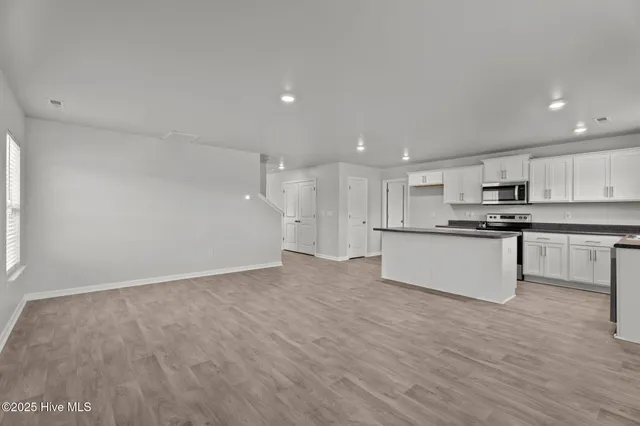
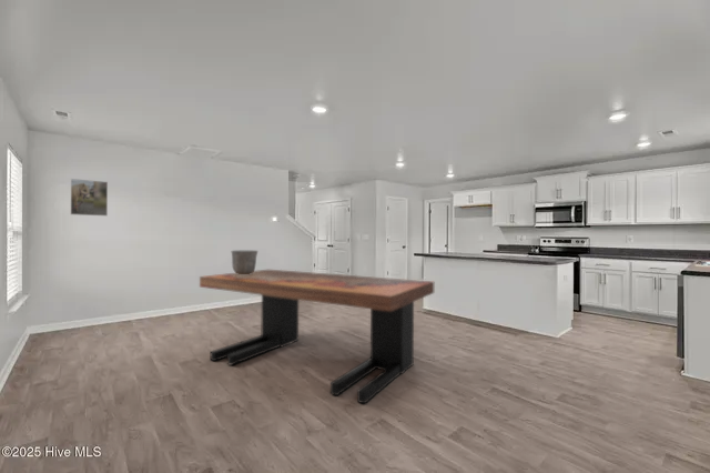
+ dining table [199,269,435,405]
+ ceramic pot [231,250,258,274]
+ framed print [70,178,109,217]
